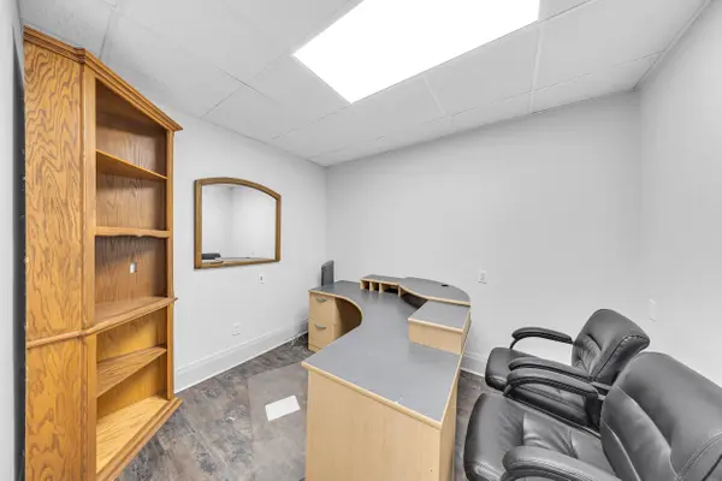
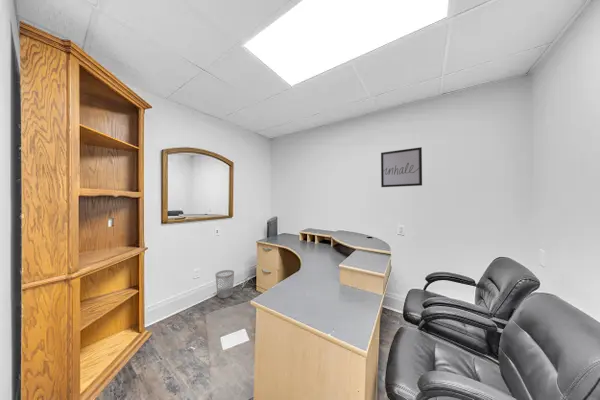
+ wastebasket [215,269,235,299]
+ wall art [380,146,423,188]
